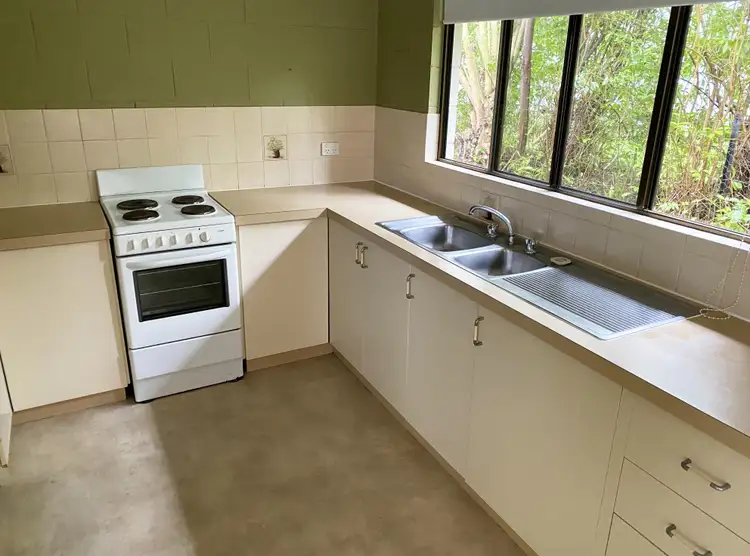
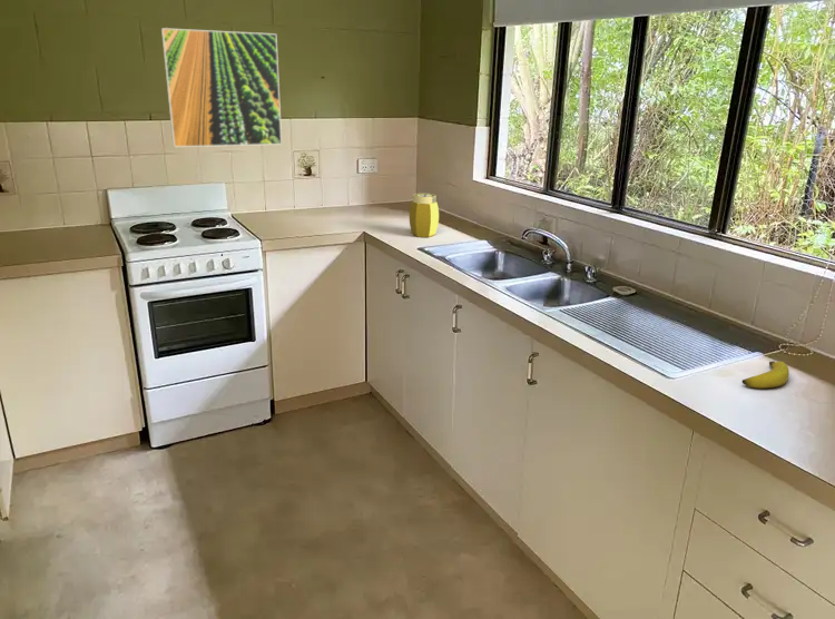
+ banana [741,360,790,389]
+ jar [409,193,440,238]
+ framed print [160,27,283,148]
